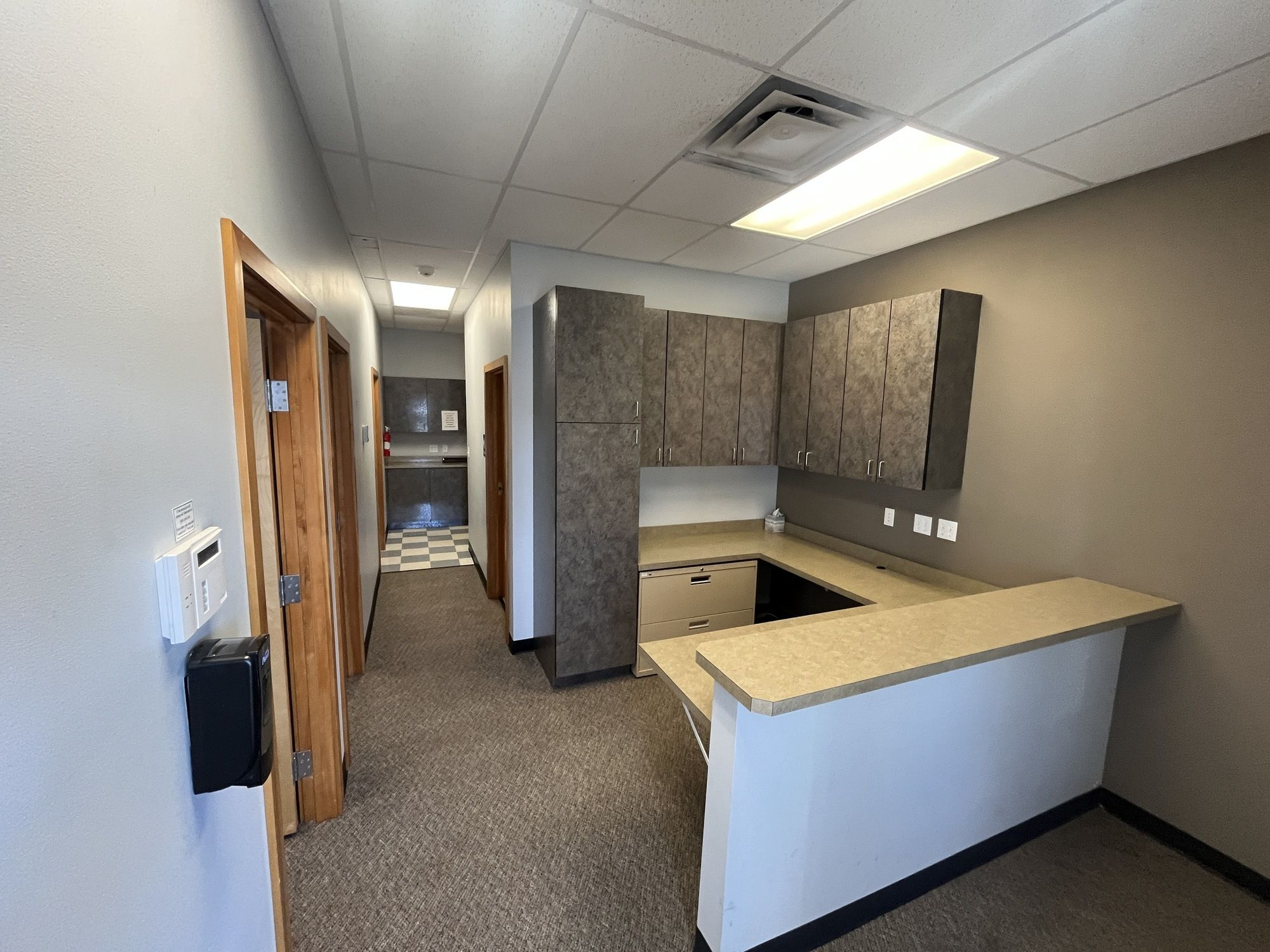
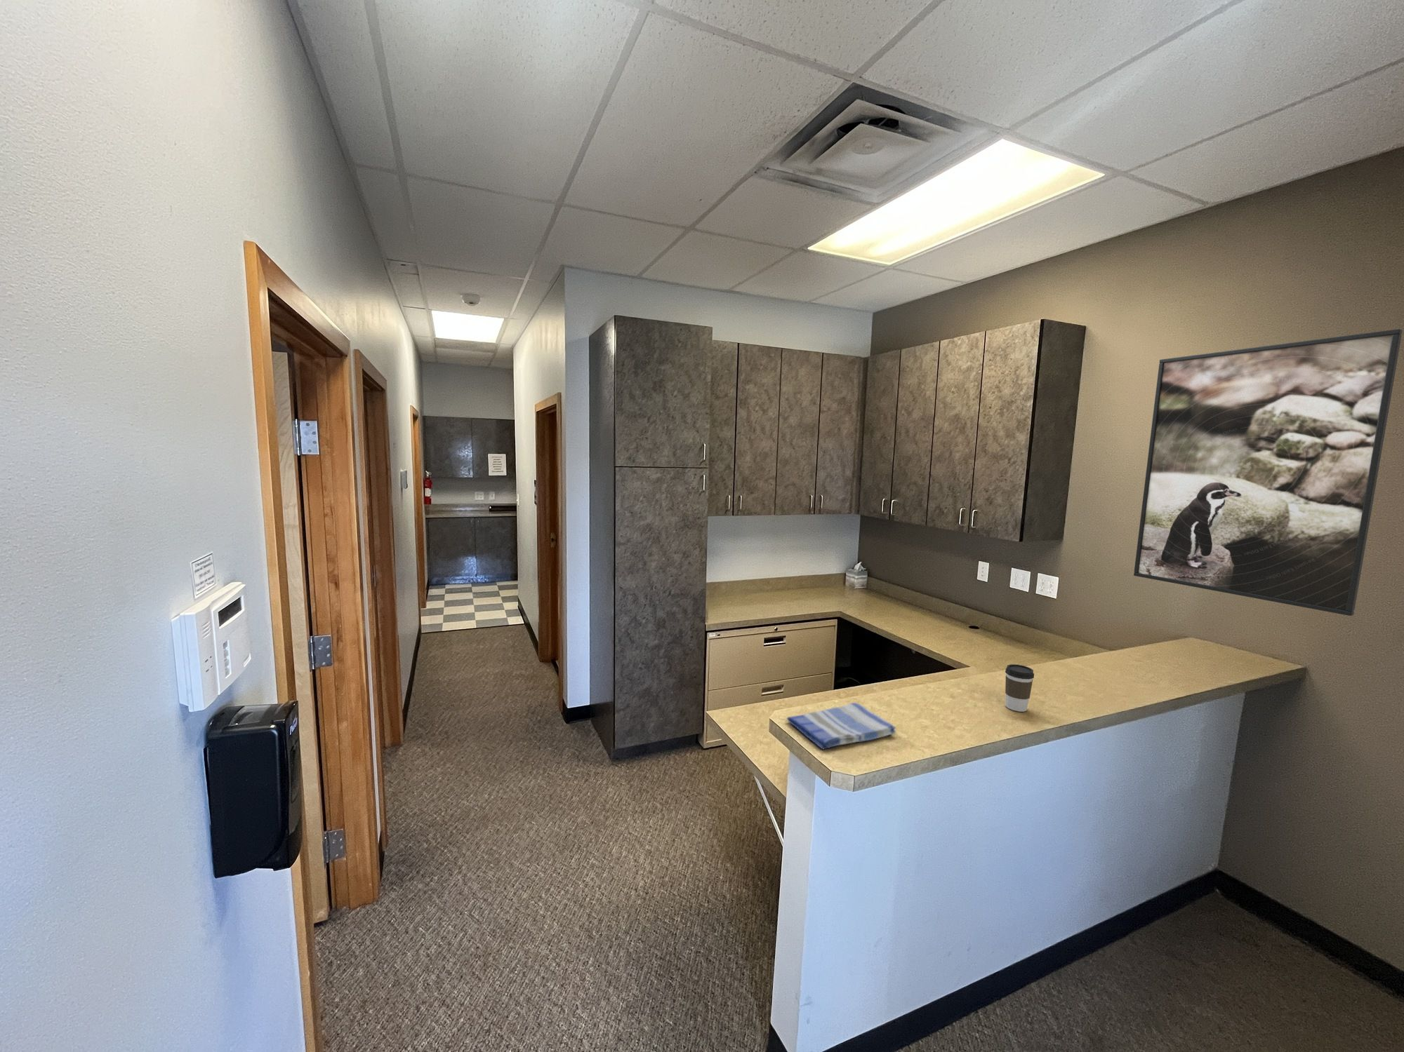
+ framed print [1133,328,1403,617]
+ coffee cup [1005,663,1035,713]
+ dish towel [786,702,898,750]
